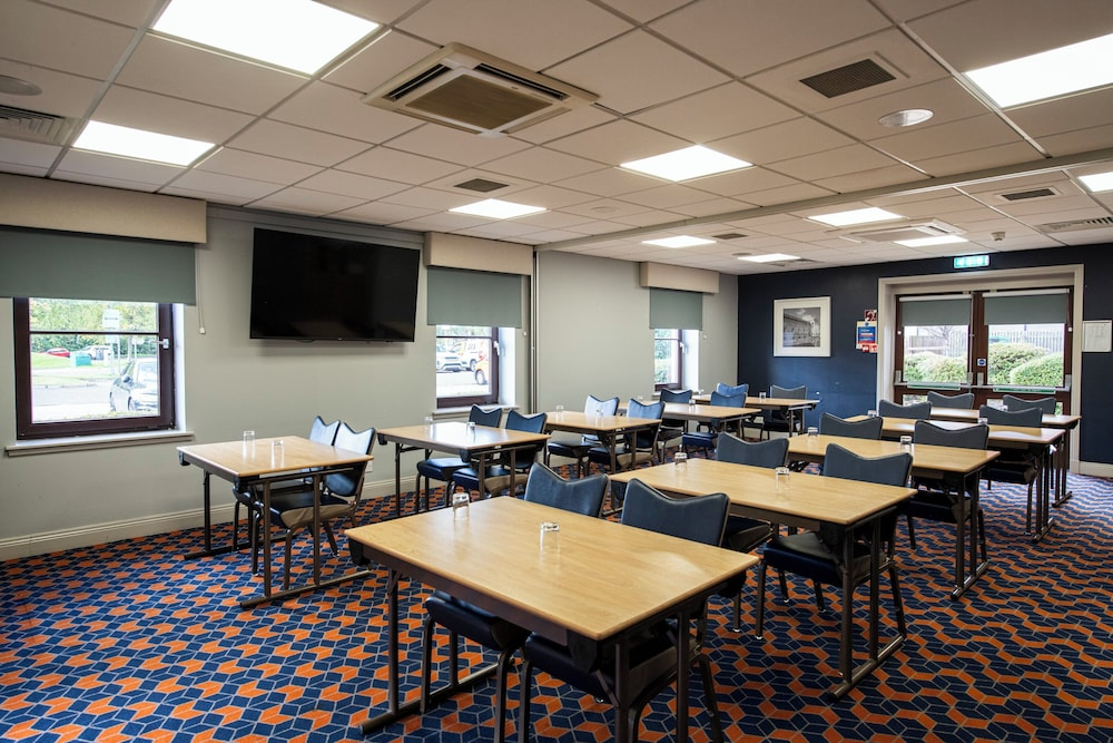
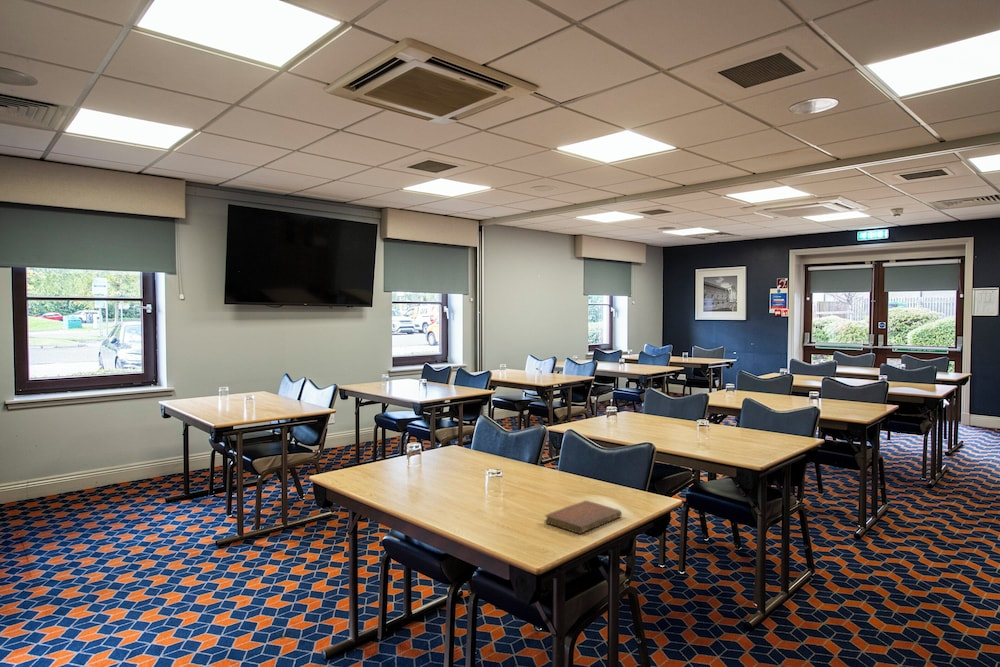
+ notebook [543,500,623,535]
